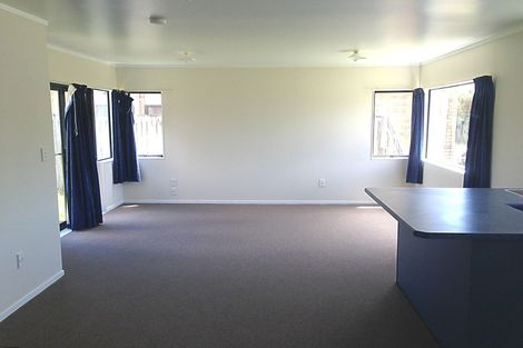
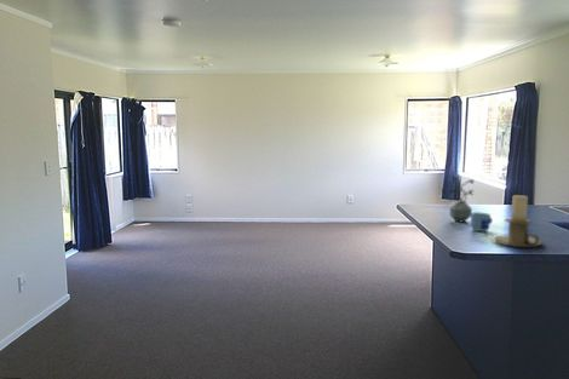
+ candle holder [492,194,545,248]
+ potted plant [441,174,476,224]
+ mug [470,211,494,232]
